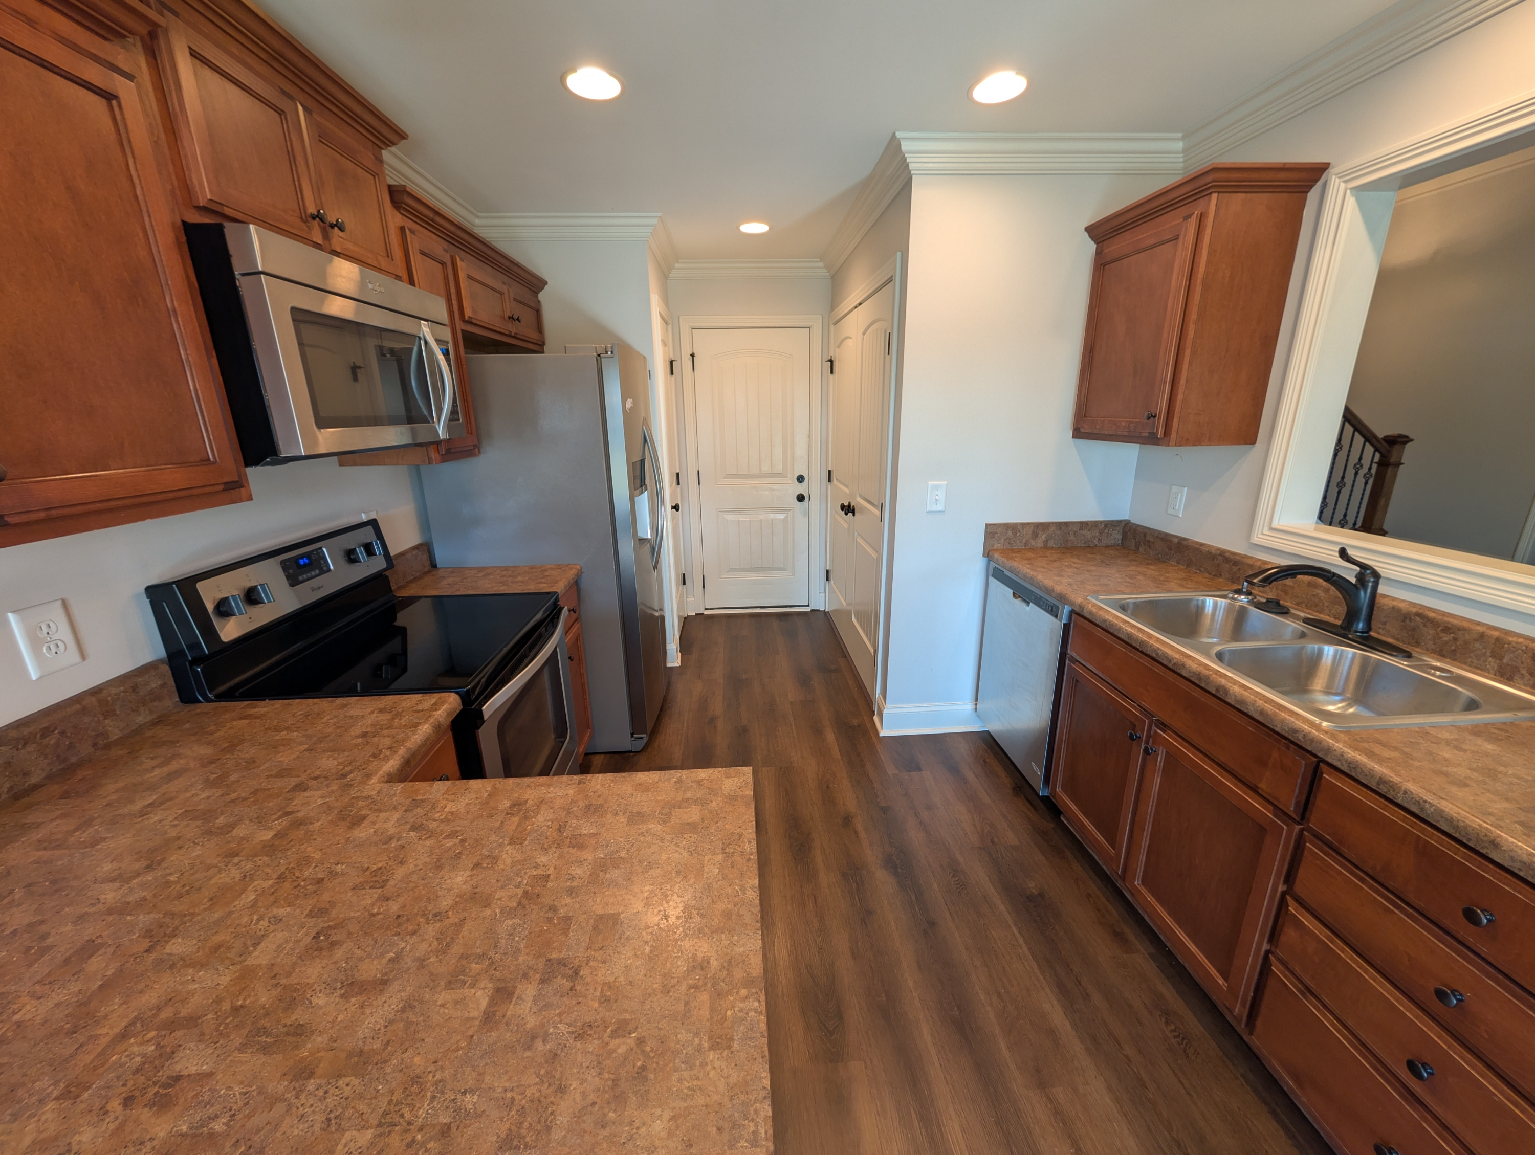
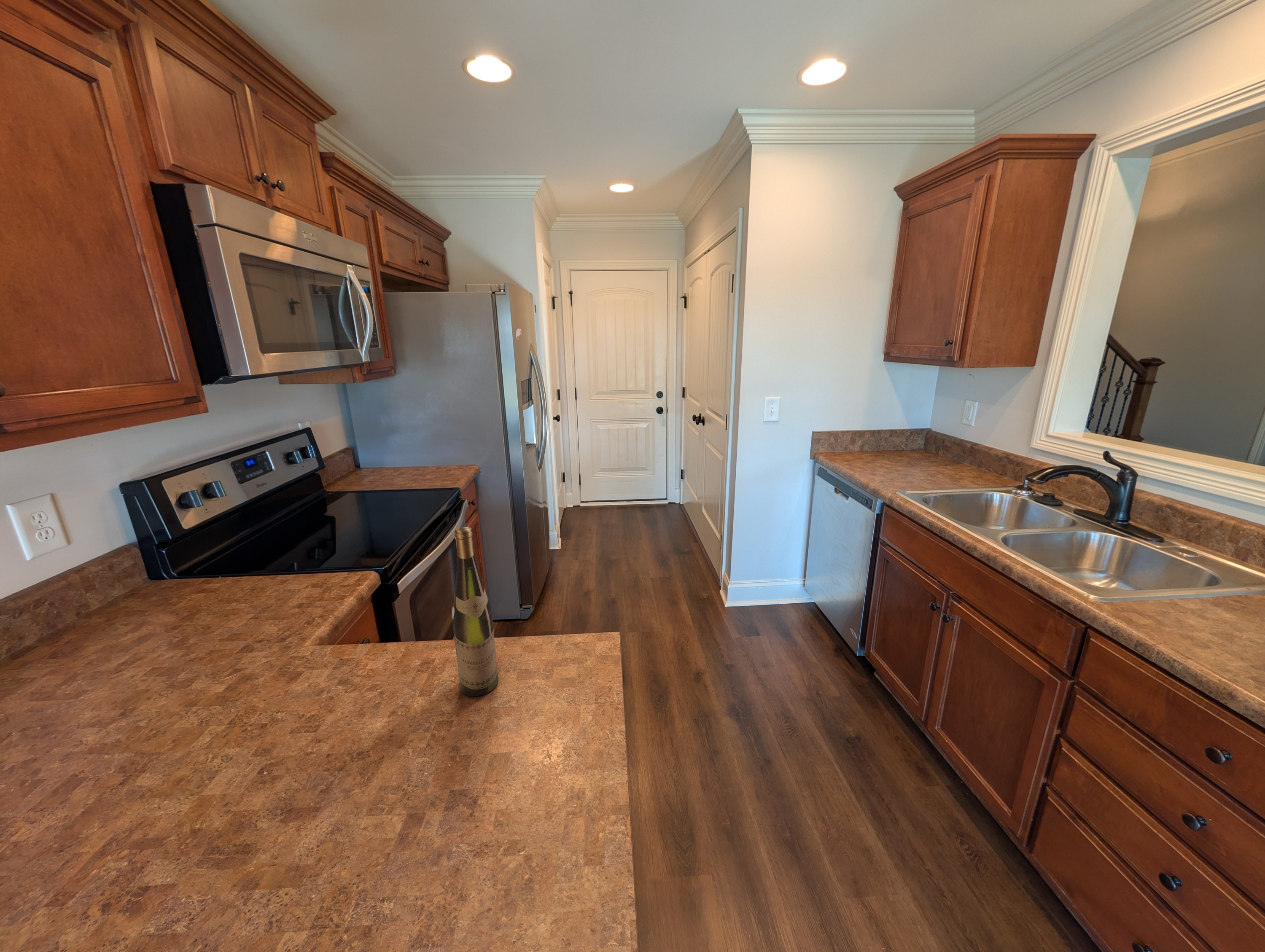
+ wine bottle [452,527,499,697]
